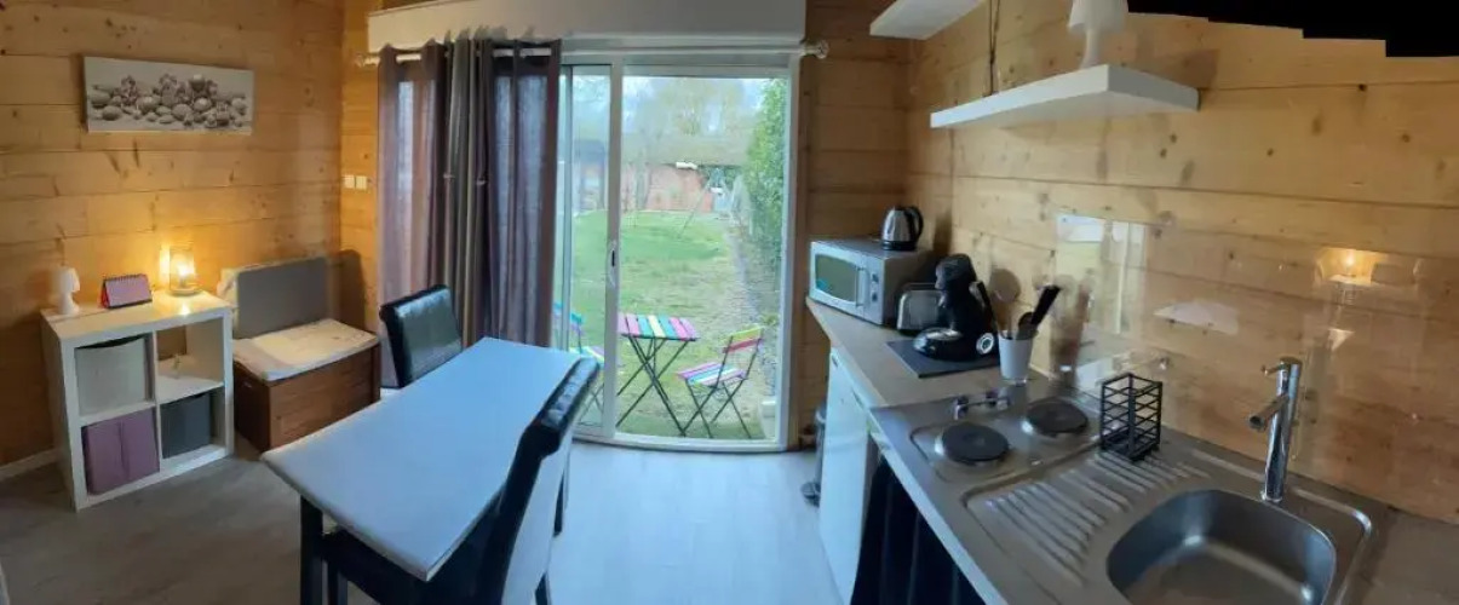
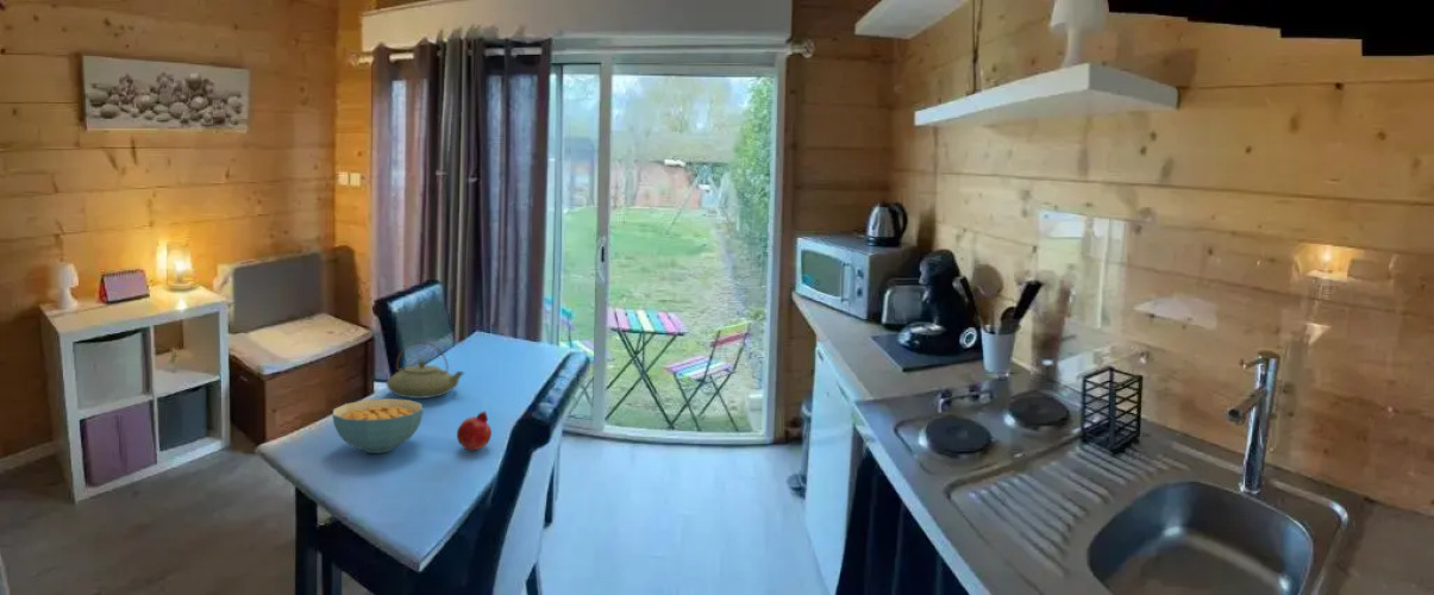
+ fruit [456,411,493,451]
+ teapot [384,340,465,400]
+ cereal bowl [331,397,424,455]
